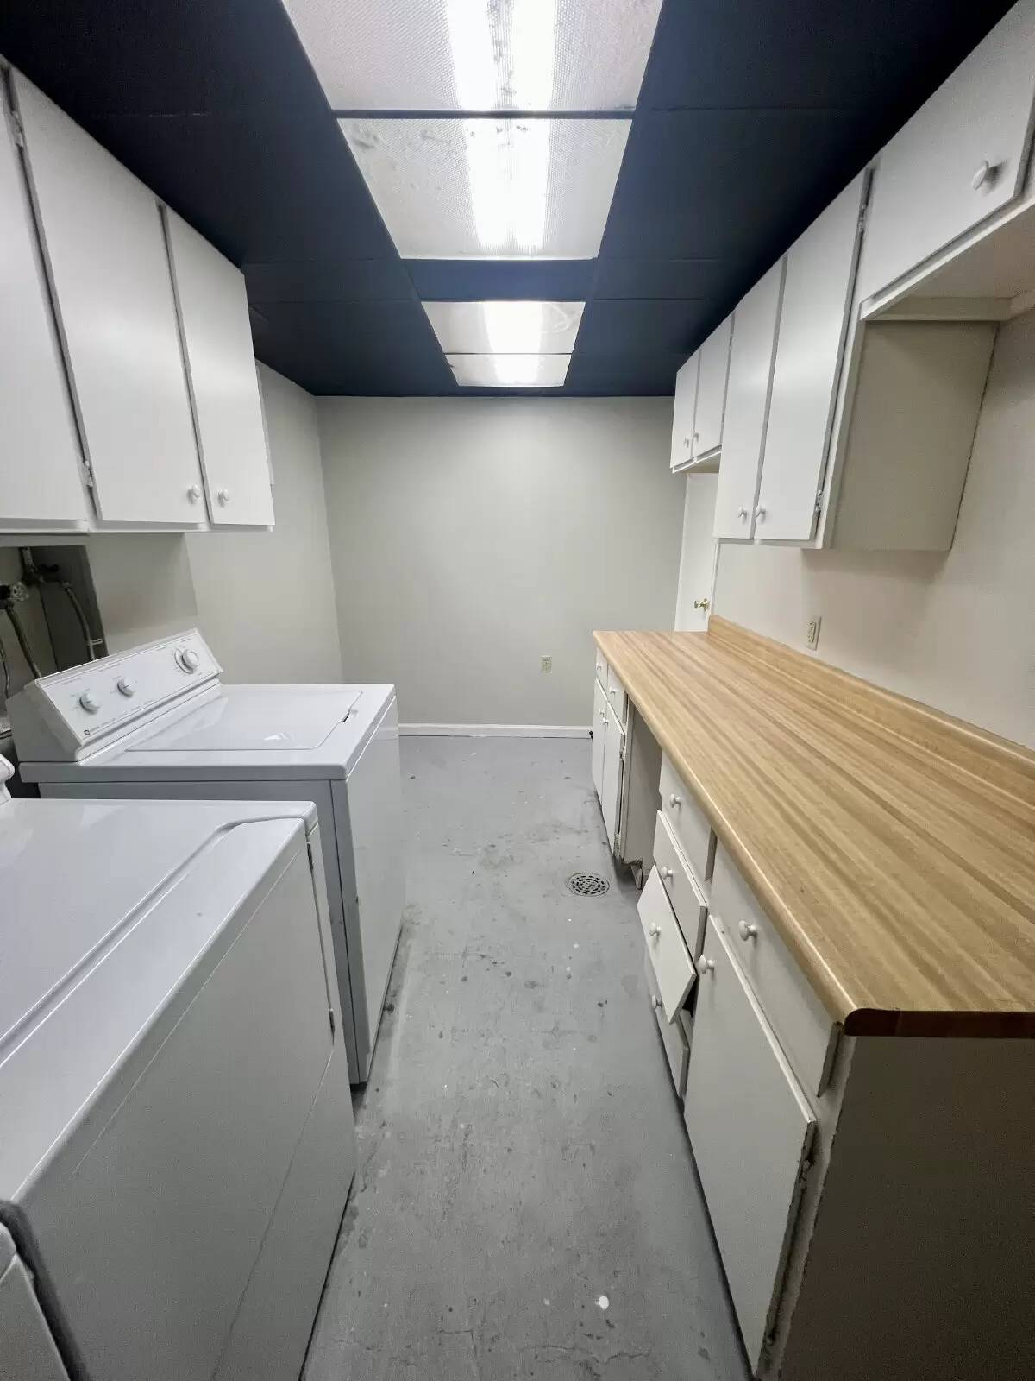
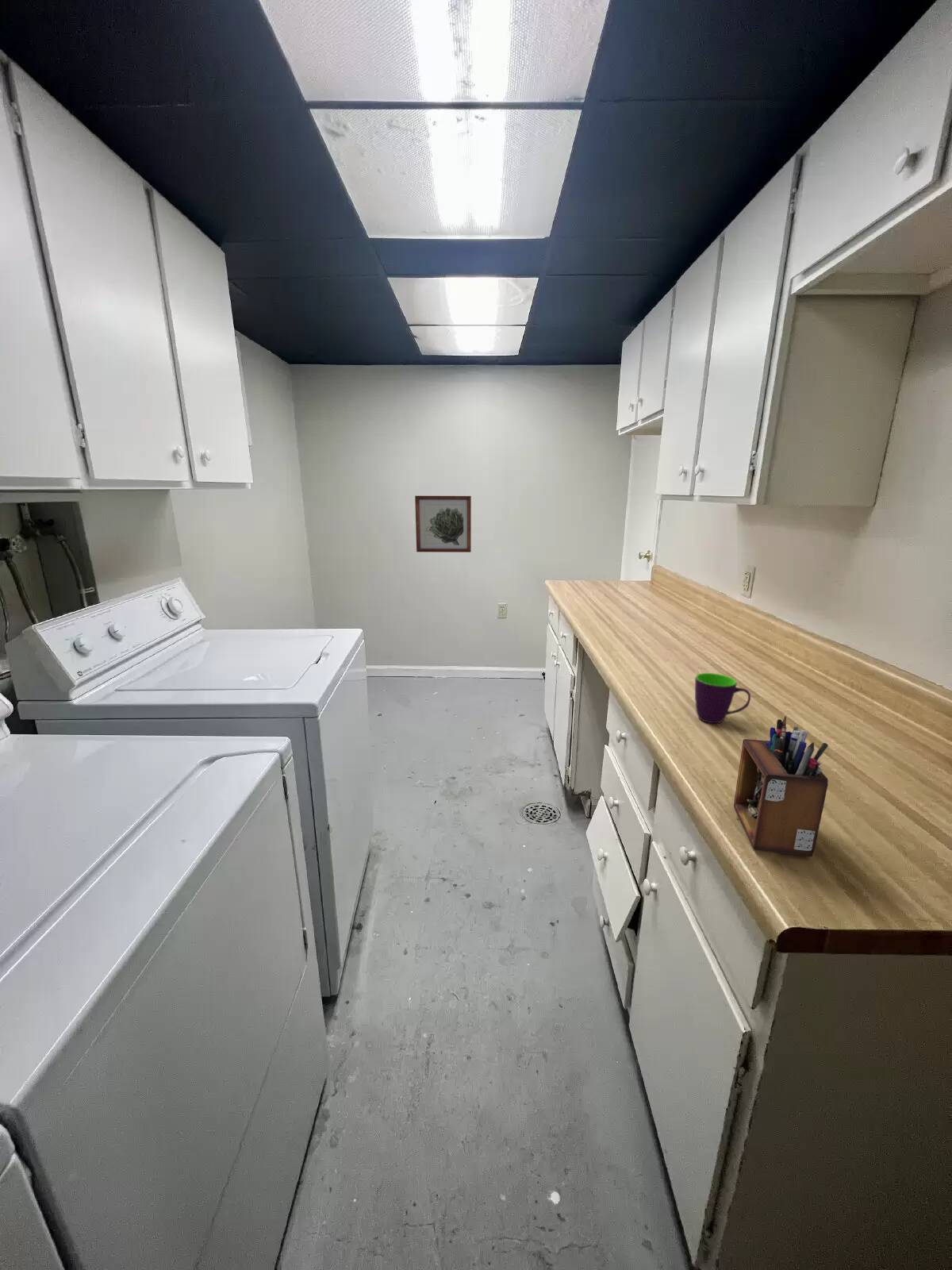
+ wall art [414,495,472,553]
+ desk organizer [733,715,829,857]
+ mug [694,672,751,724]
